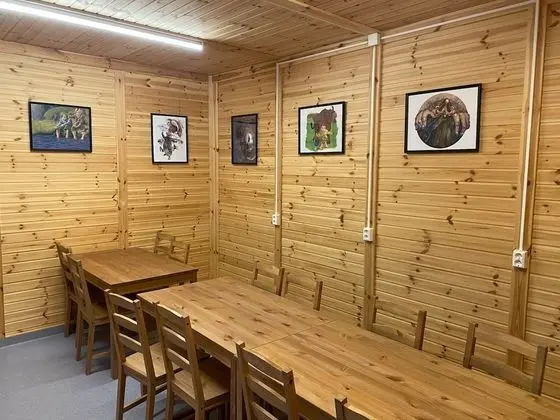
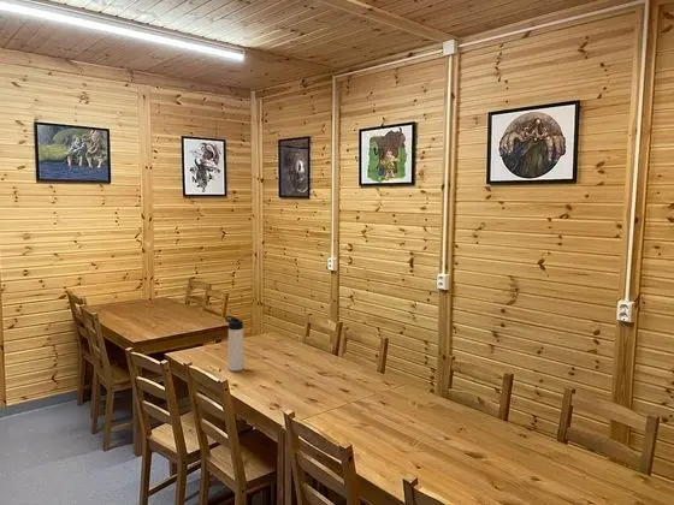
+ thermos bottle [224,315,246,373]
